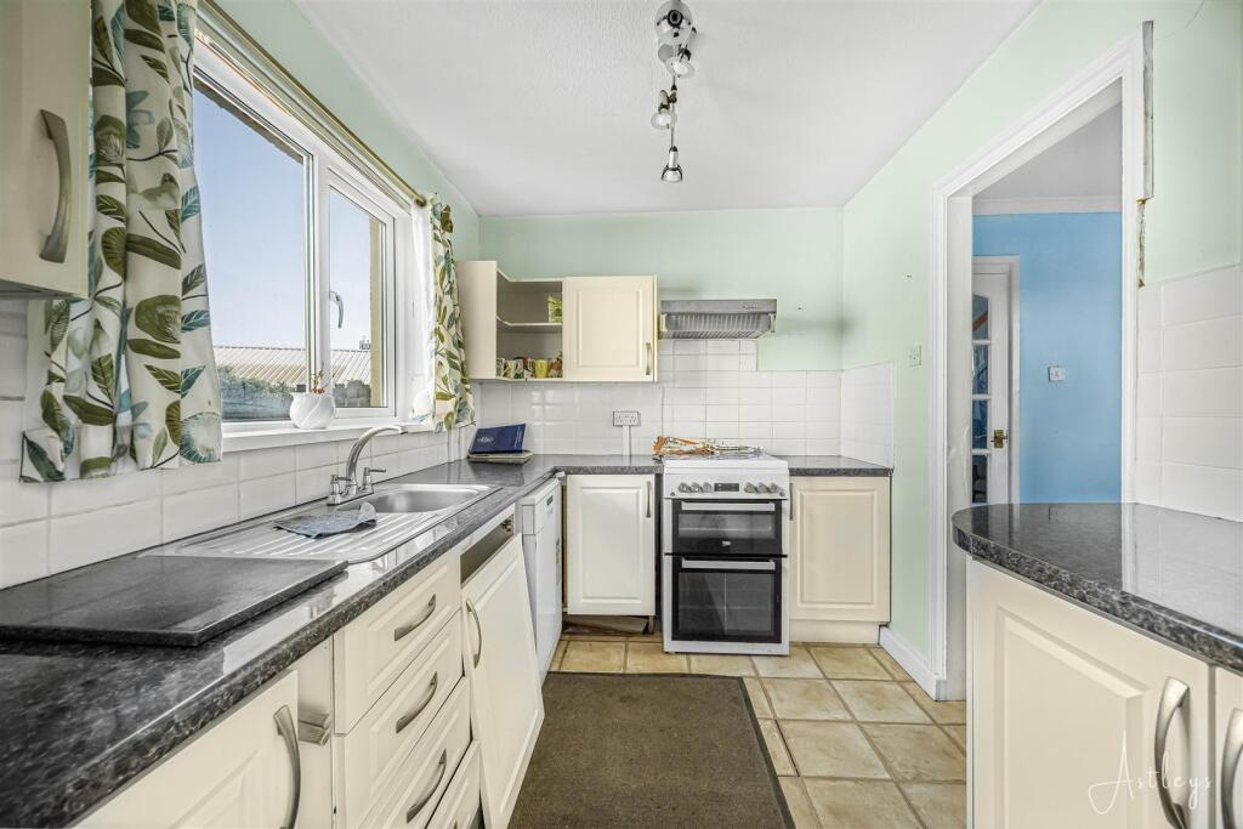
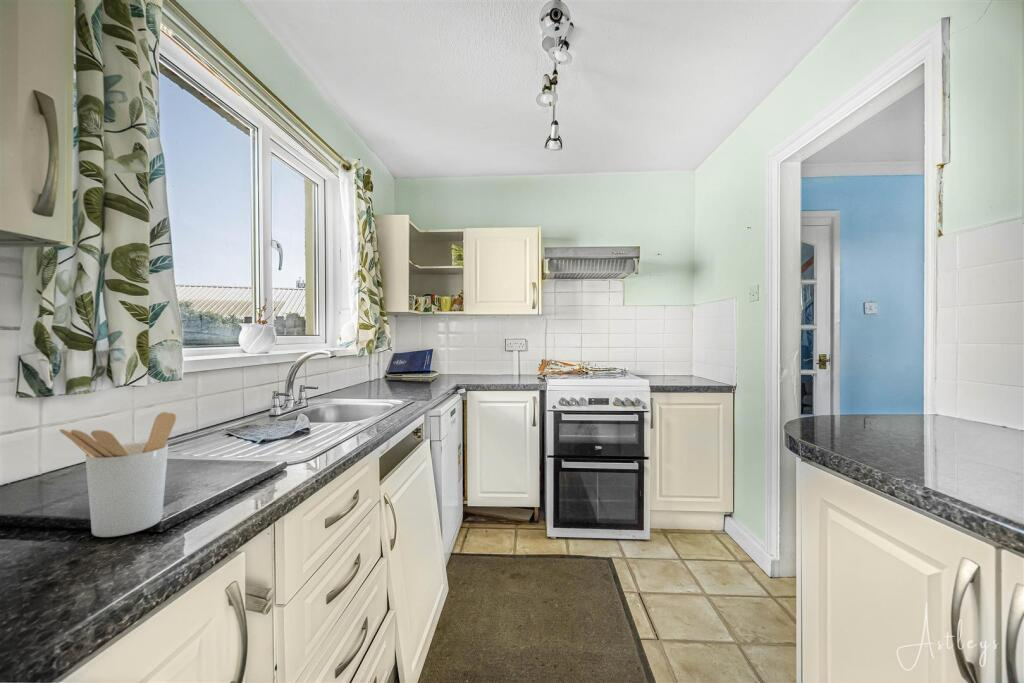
+ utensil holder [58,411,177,538]
